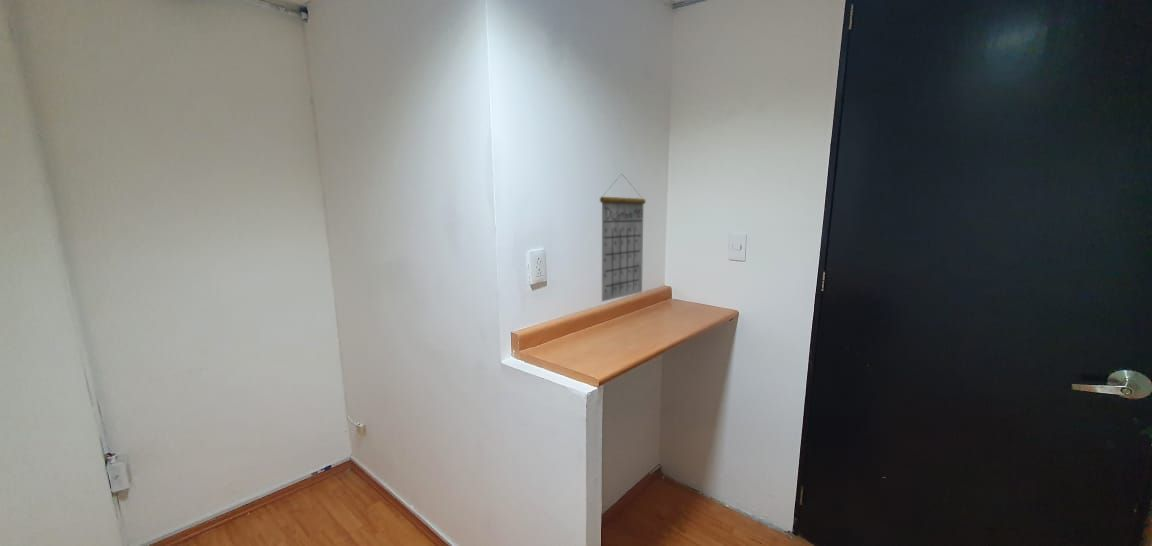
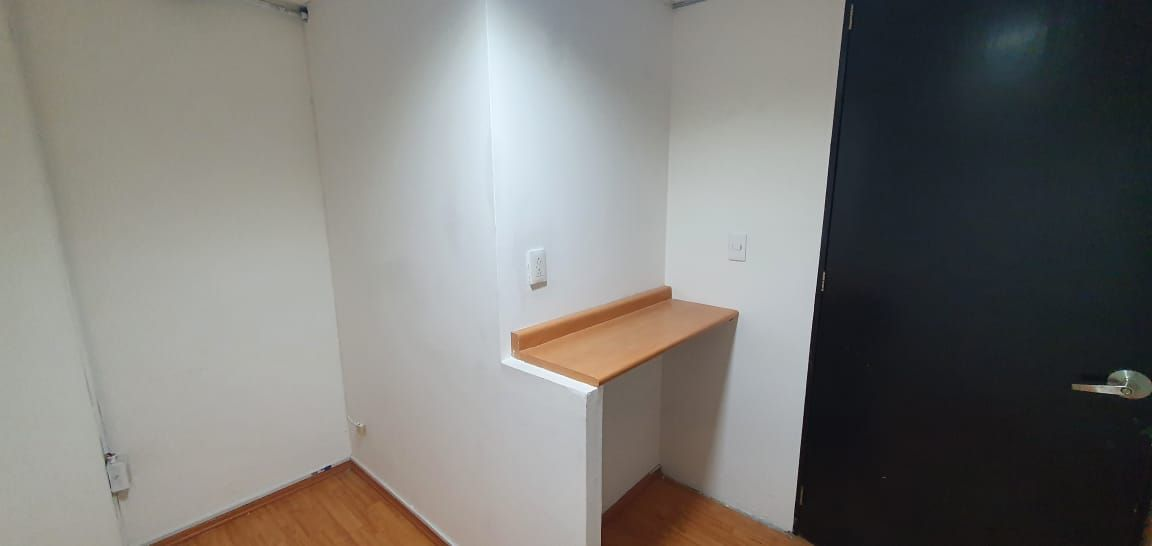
- calendar [599,173,647,303]
